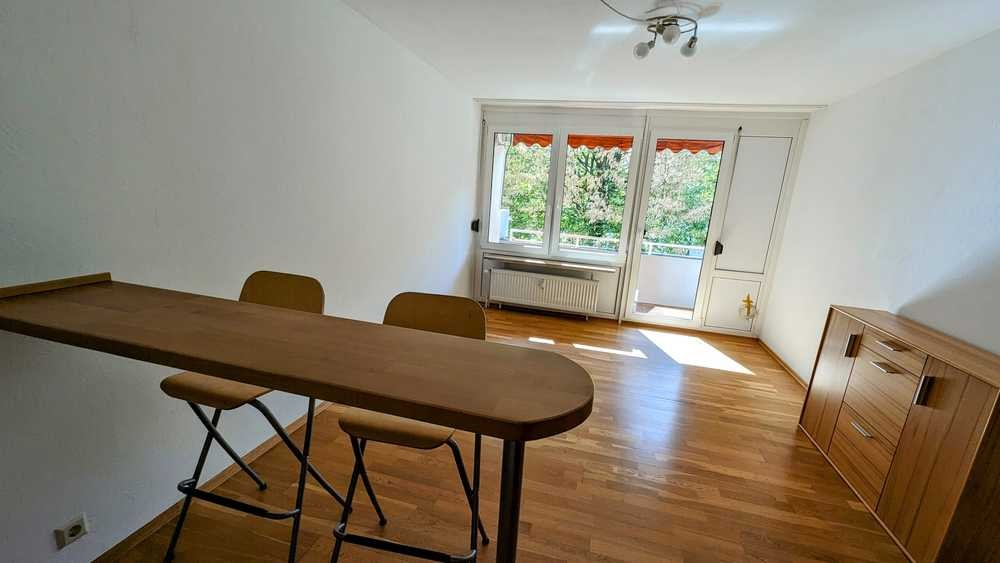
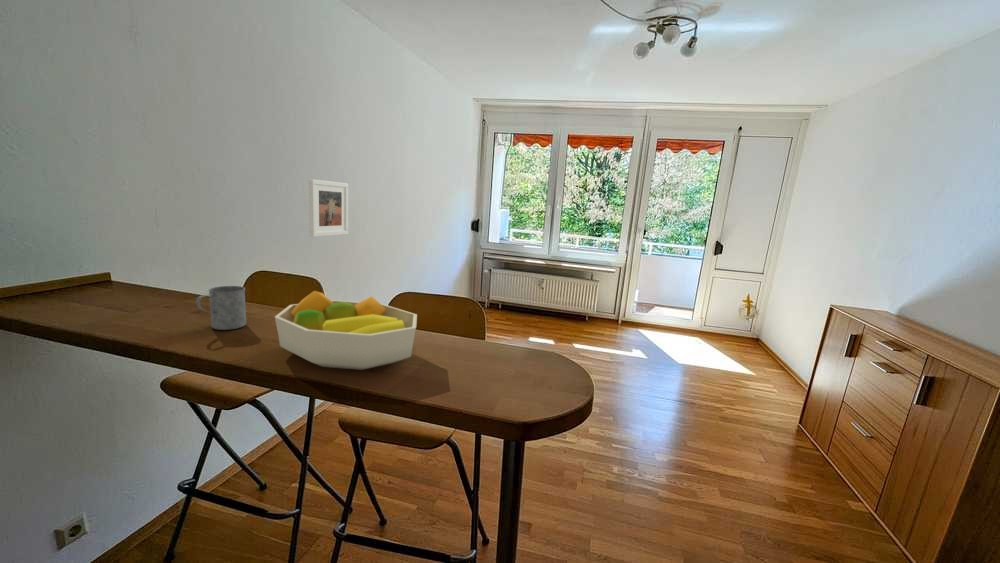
+ fruit bowl [274,290,418,371]
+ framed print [308,178,349,238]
+ mug [195,285,247,331]
